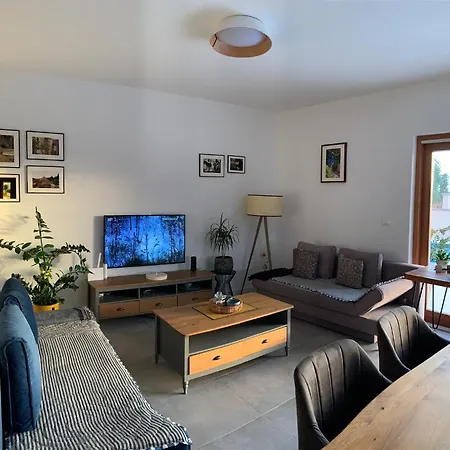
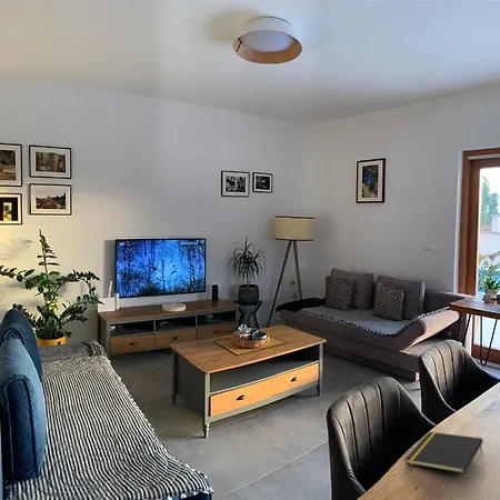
+ notepad [404,431,484,474]
